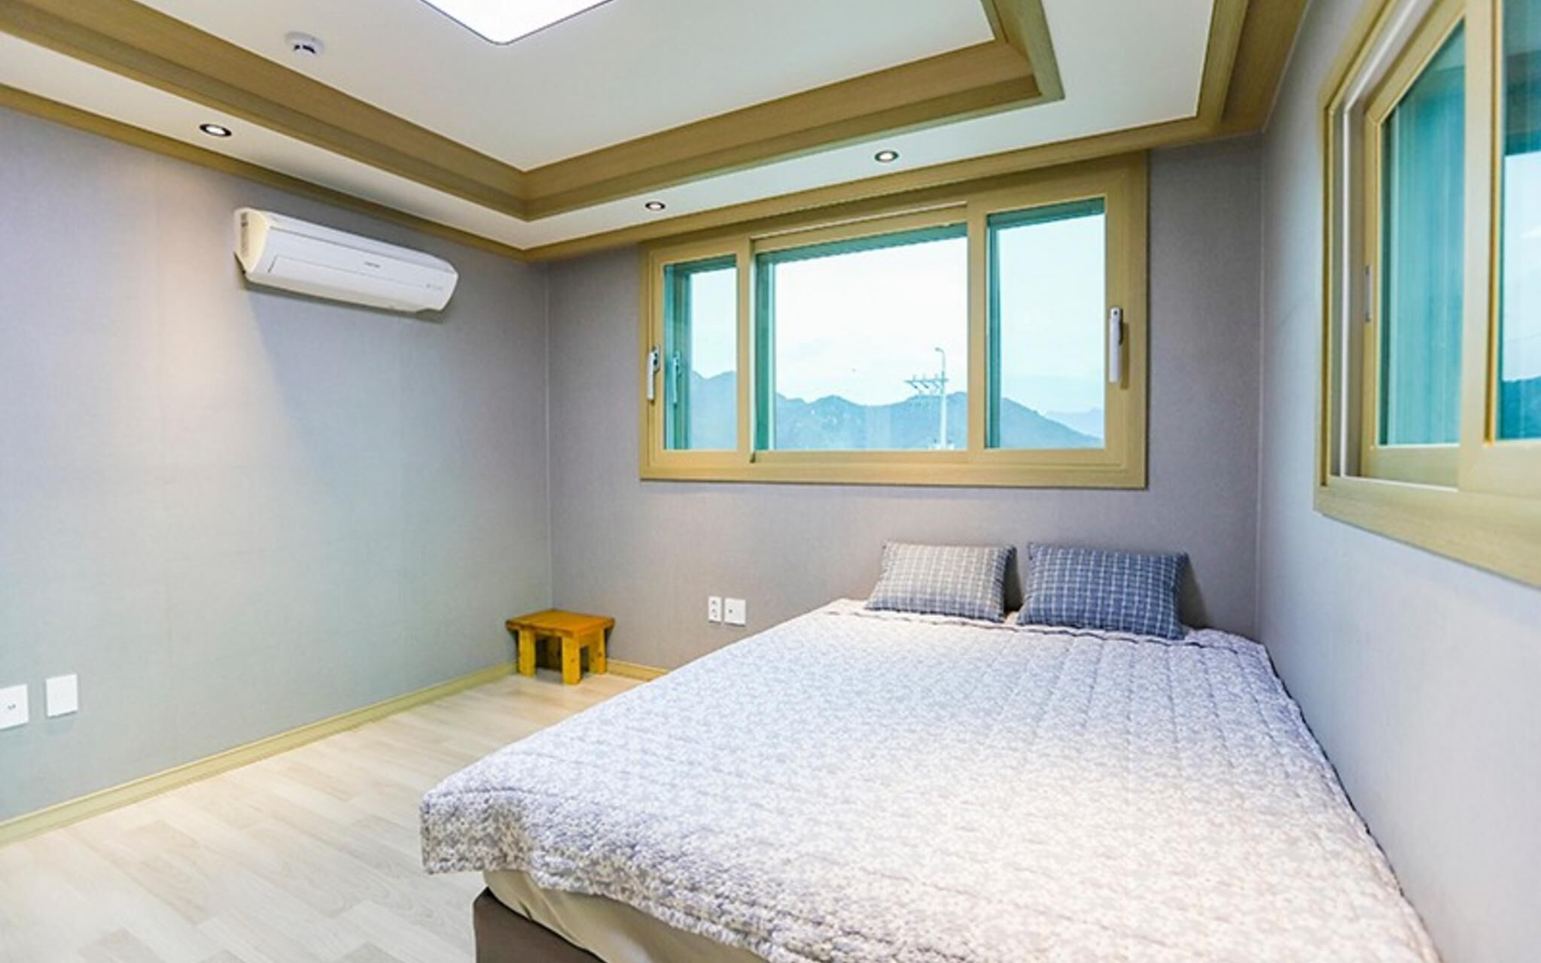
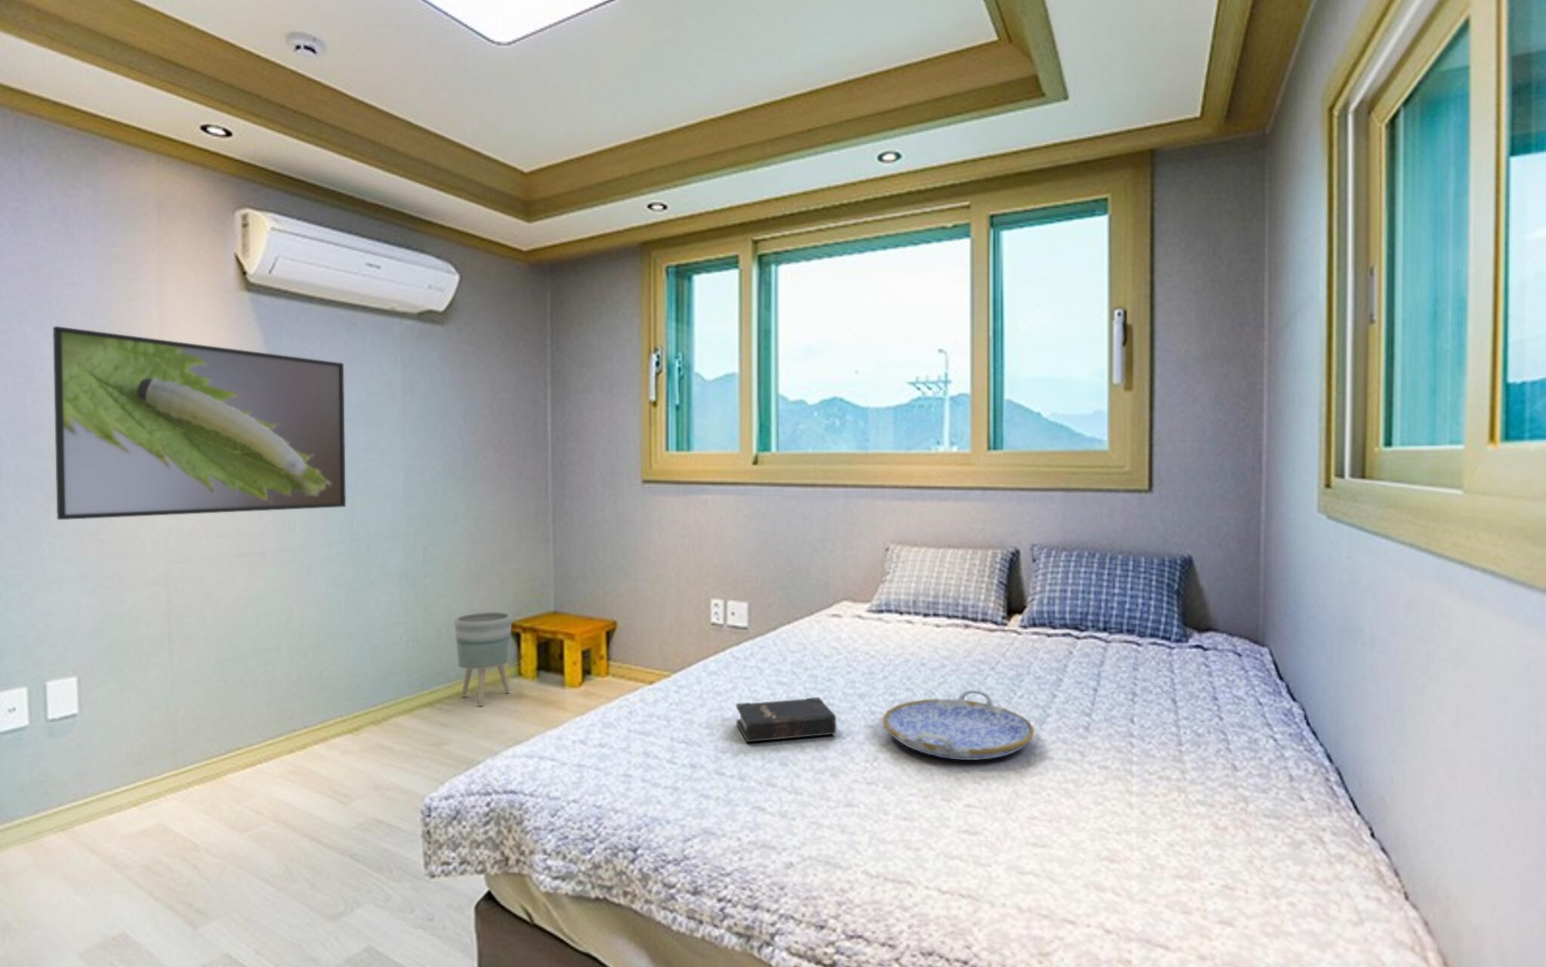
+ planter [453,612,512,707]
+ hardback book [735,696,836,743]
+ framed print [52,325,346,520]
+ serving tray [882,688,1035,761]
